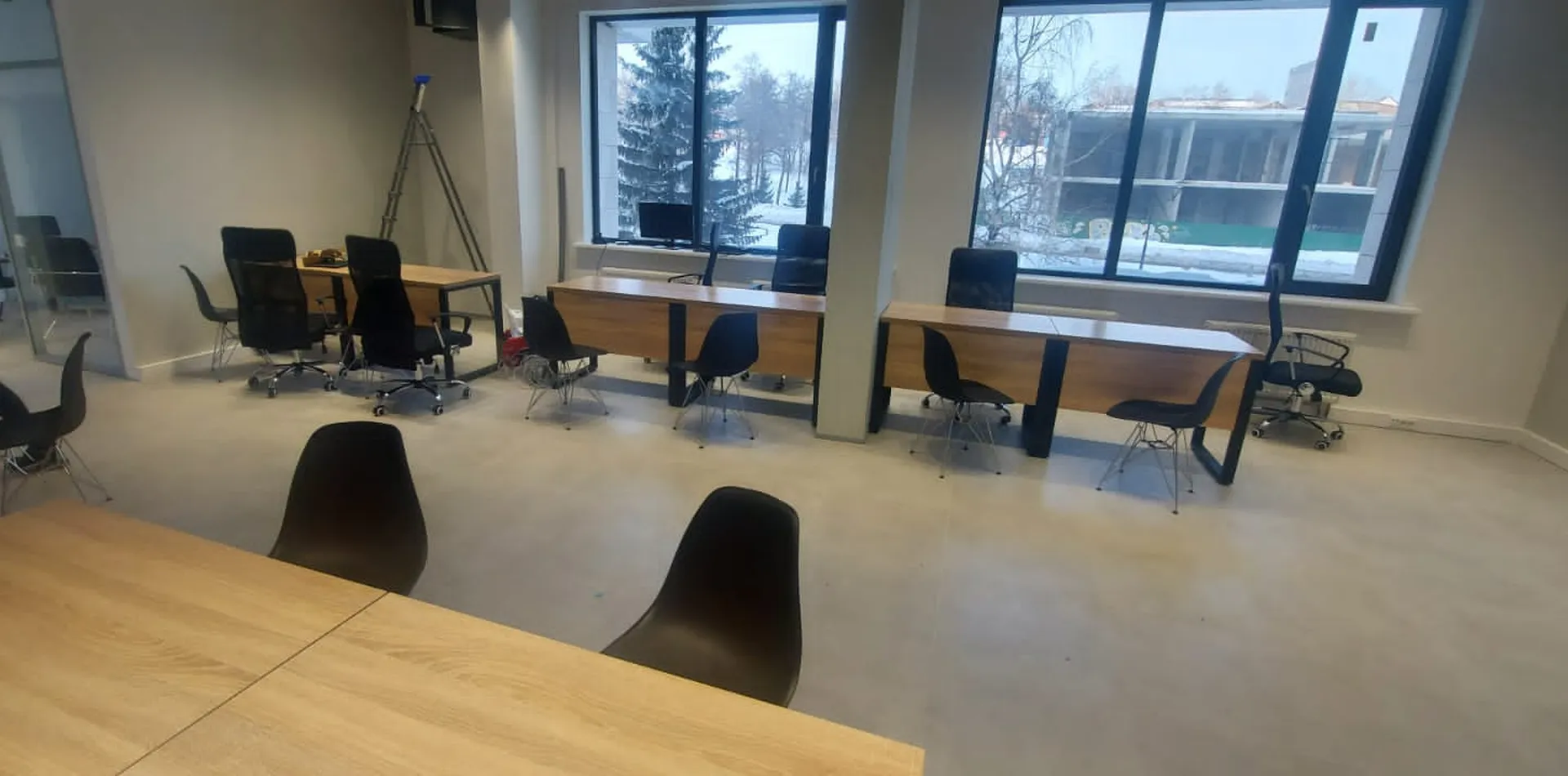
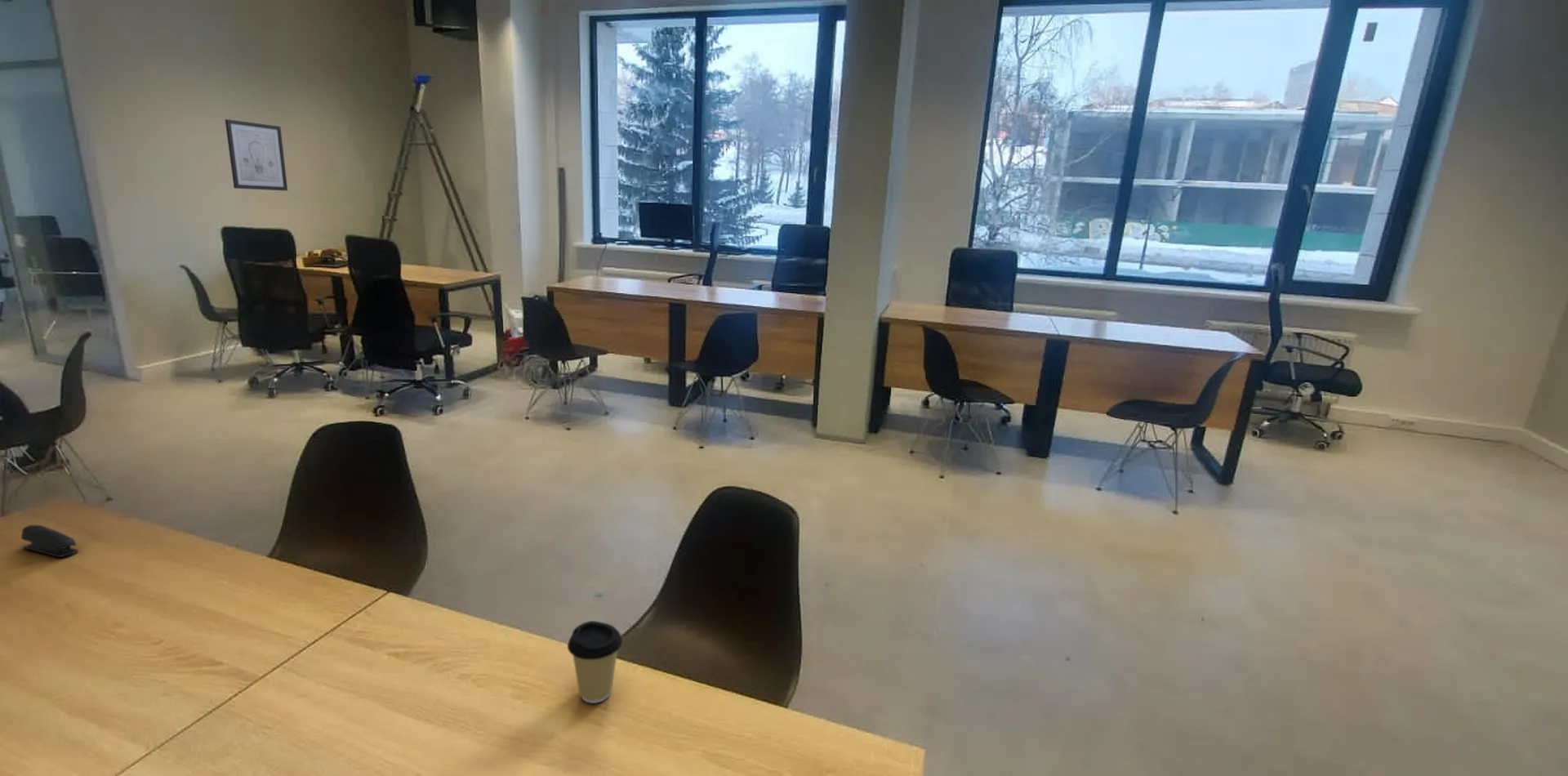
+ wall art [225,118,288,192]
+ stapler [20,524,79,558]
+ coffee cup [567,620,623,704]
